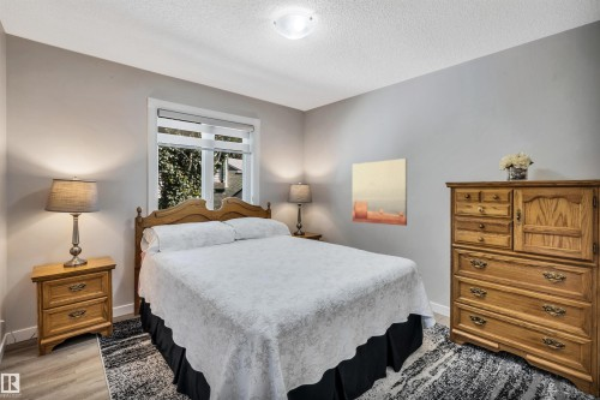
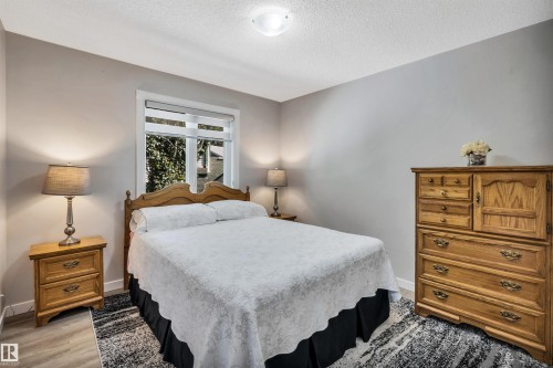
- wall art [352,157,408,227]
